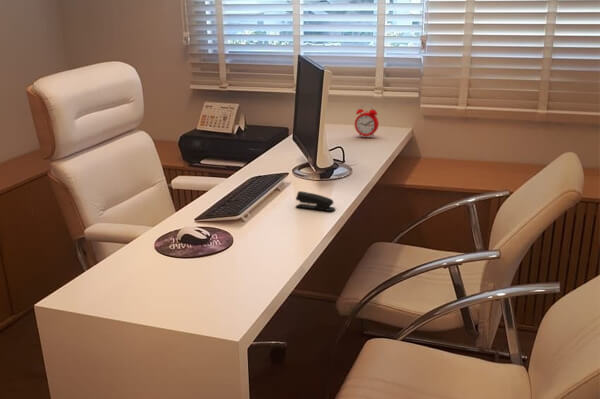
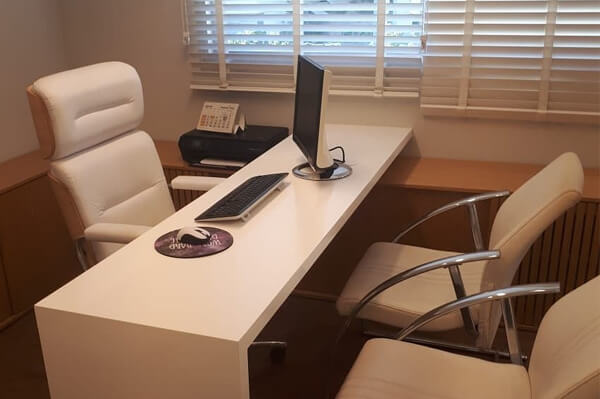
- alarm clock [354,103,380,139]
- stapler [295,190,336,212]
